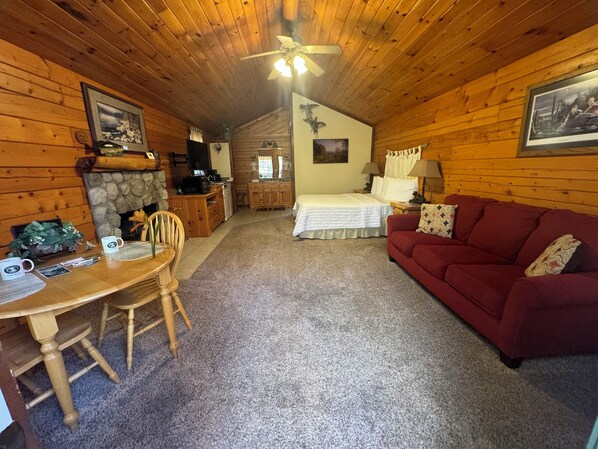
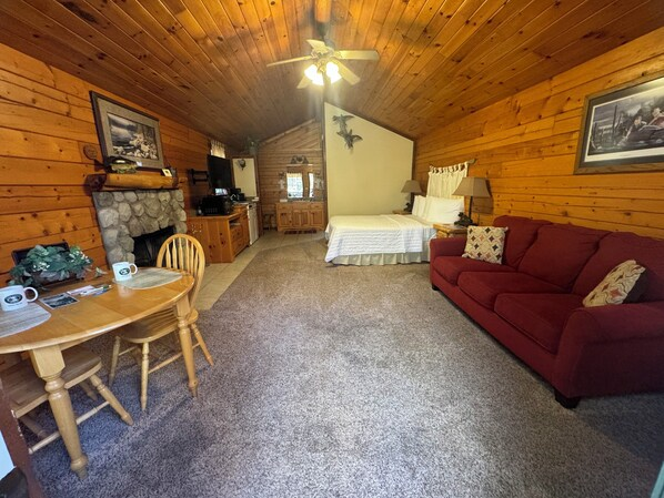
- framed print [312,137,350,165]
- flower [128,207,164,260]
